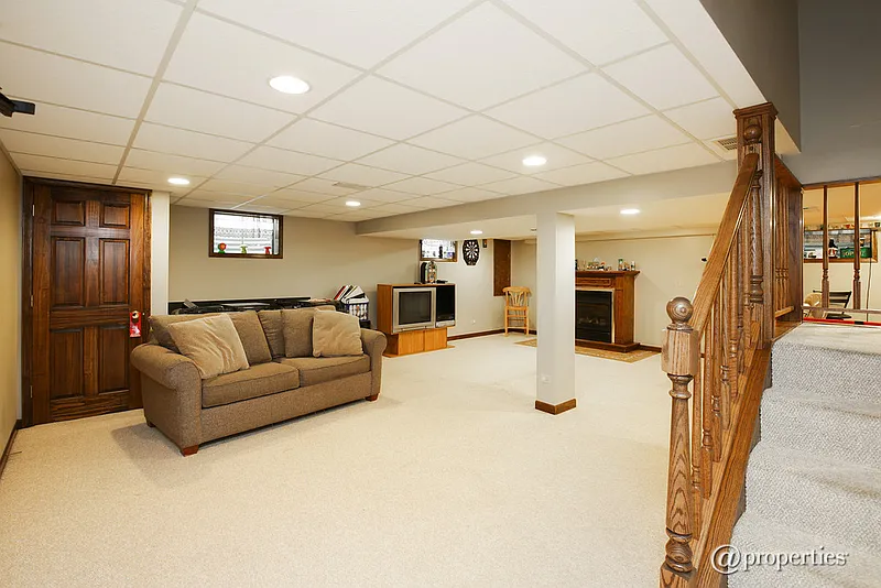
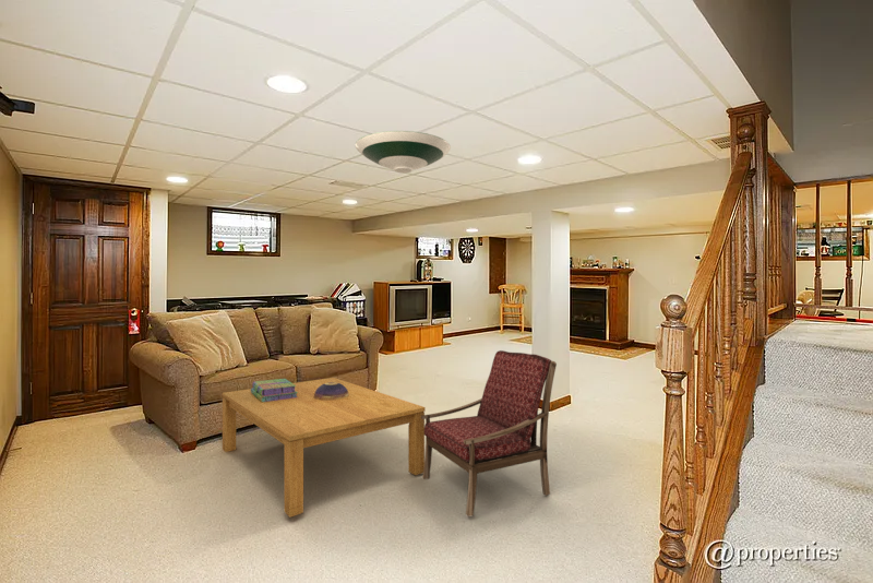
+ decorative bowl [314,382,349,401]
+ coffee table [220,377,427,519]
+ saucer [355,130,452,174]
+ armchair [421,349,558,517]
+ stack of books [250,378,298,402]
